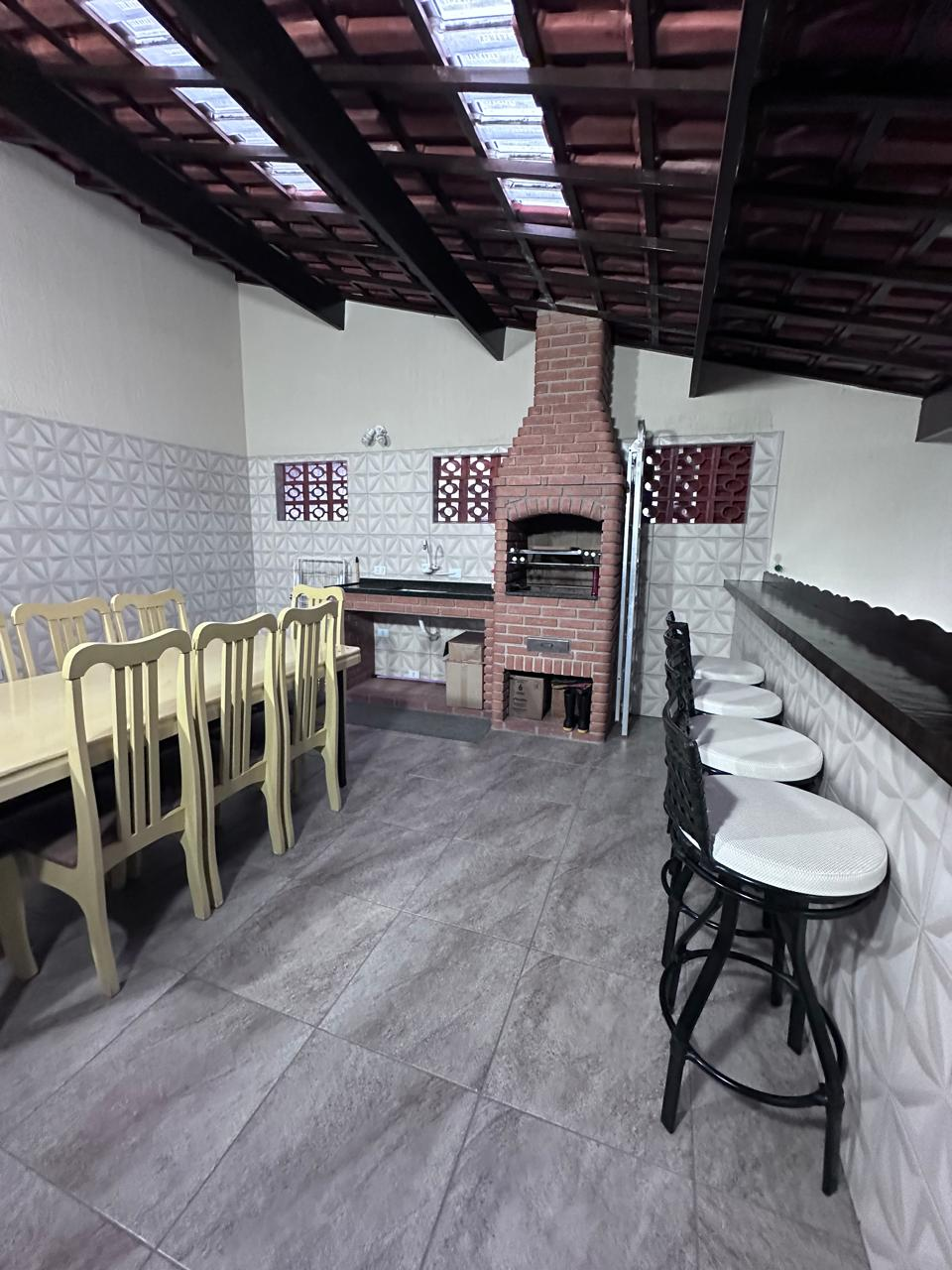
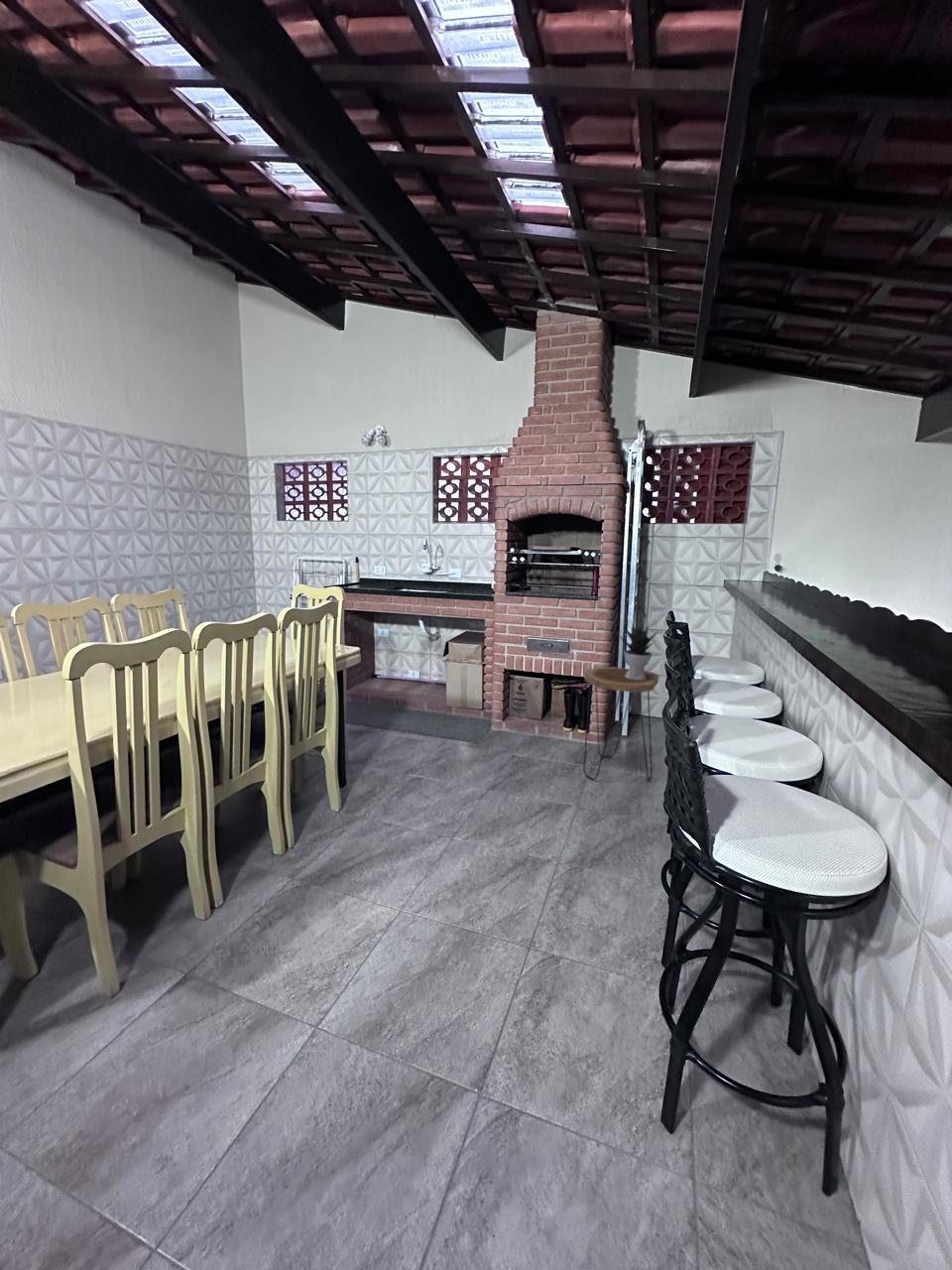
+ side table [582,666,659,782]
+ potted plant [616,619,658,680]
